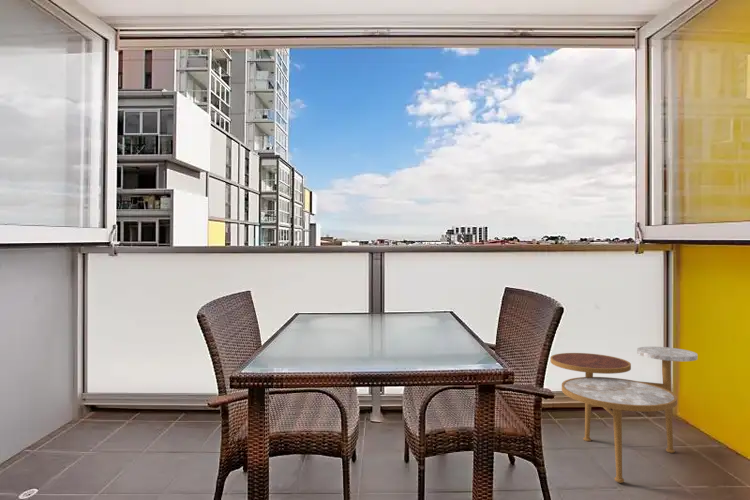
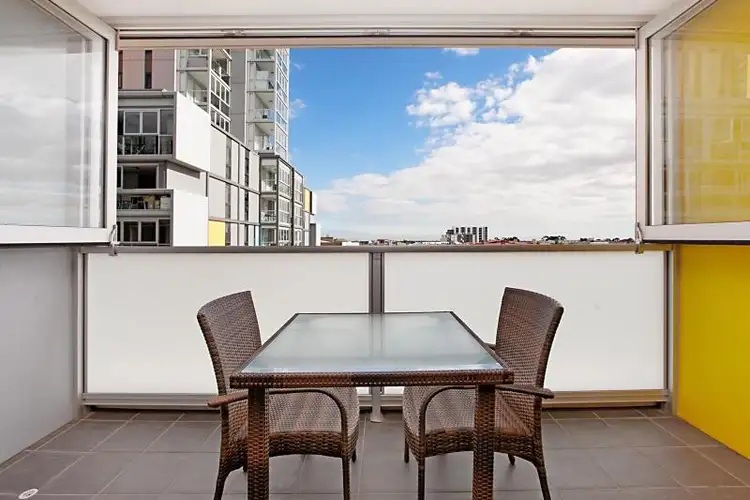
- side table [550,346,698,484]
